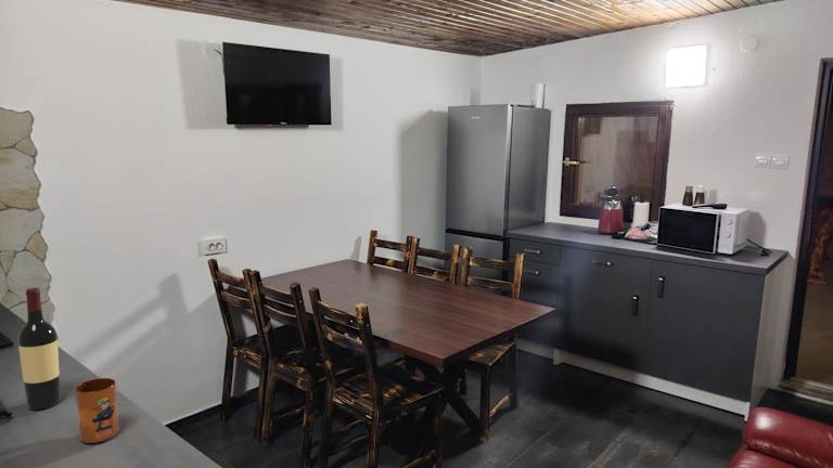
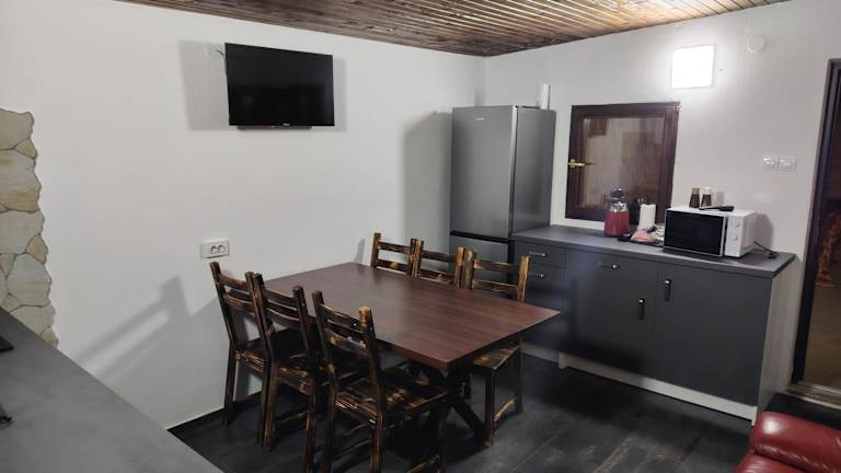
- wine bottle [17,287,61,411]
- mug [74,377,119,444]
